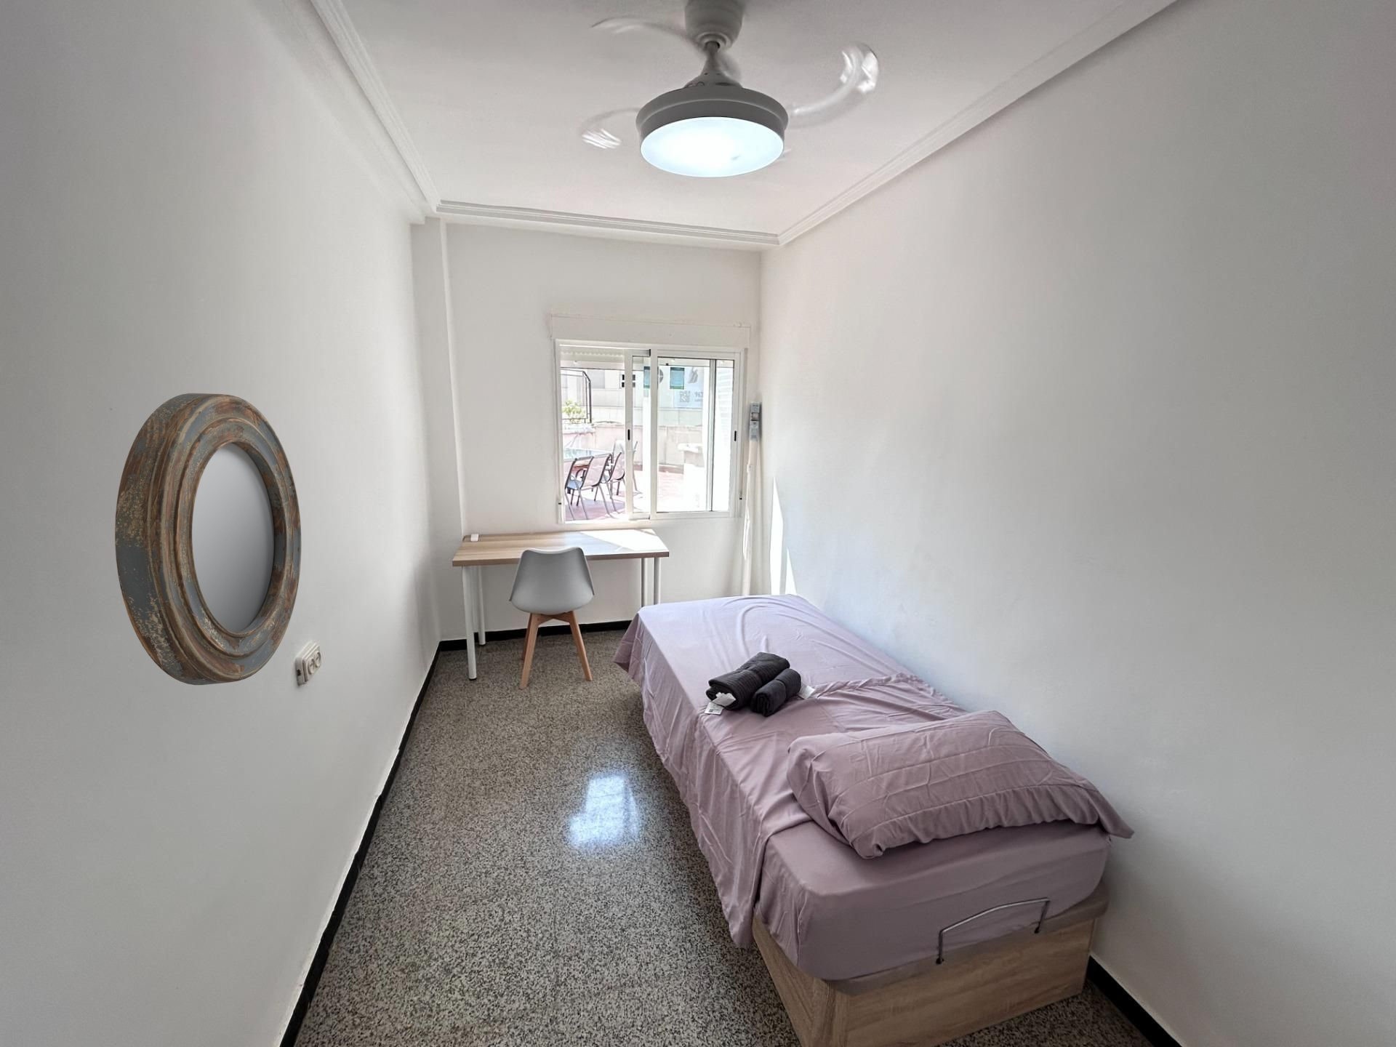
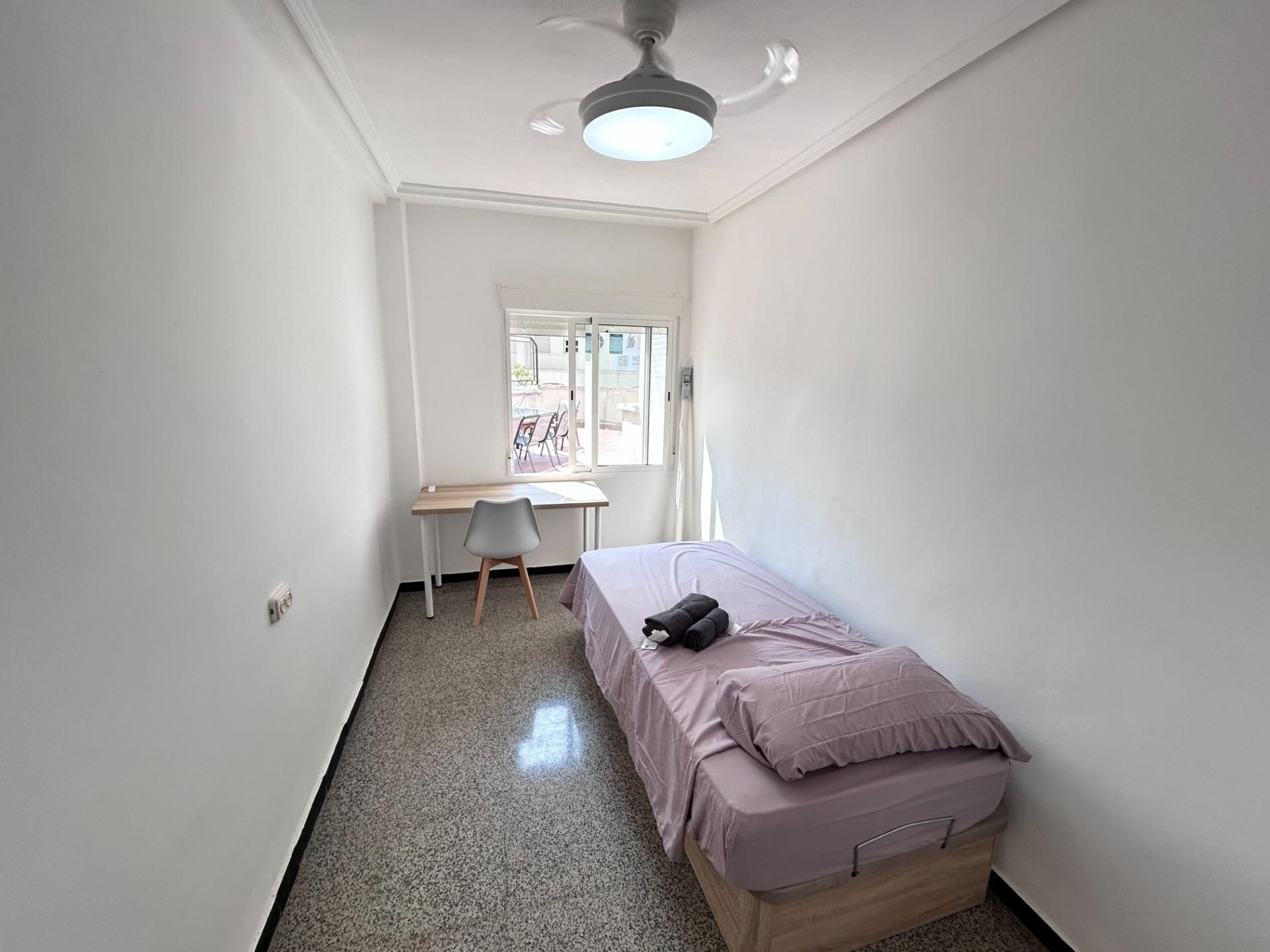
- home mirror [114,393,302,685]
